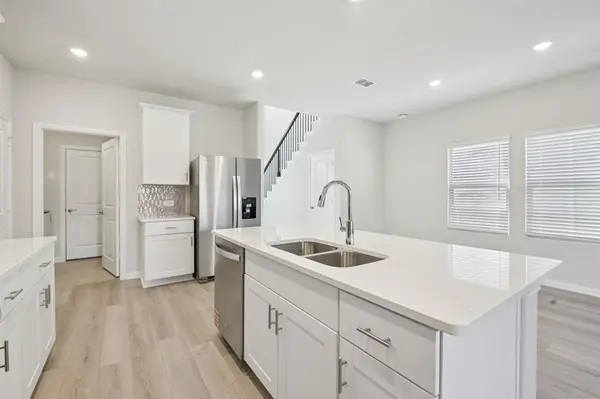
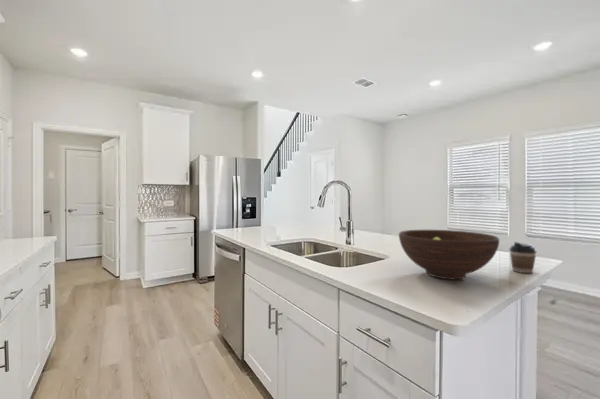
+ coffee cup [508,241,538,274]
+ fruit bowl [398,229,500,280]
